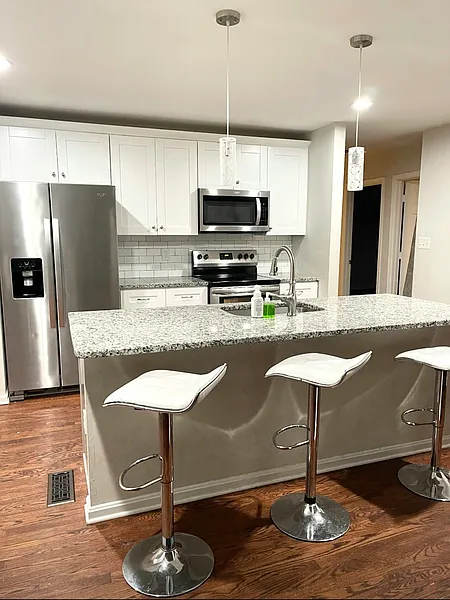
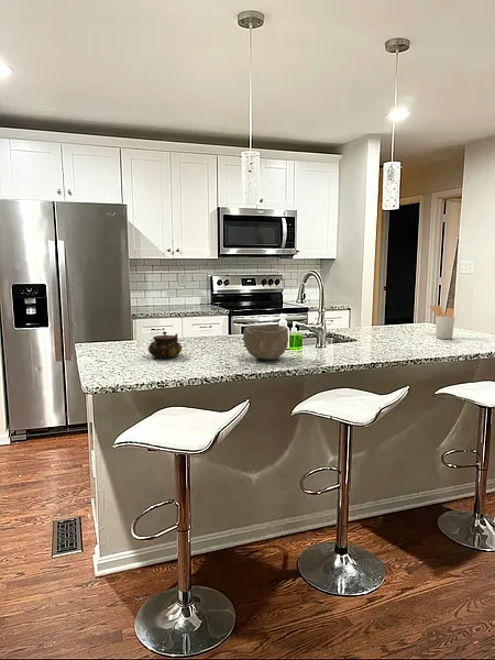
+ teapot [147,330,183,360]
+ bowl [242,323,289,361]
+ utensil holder [428,304,457,340]
